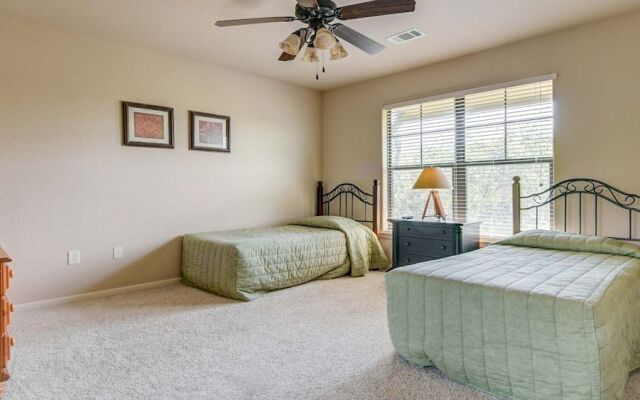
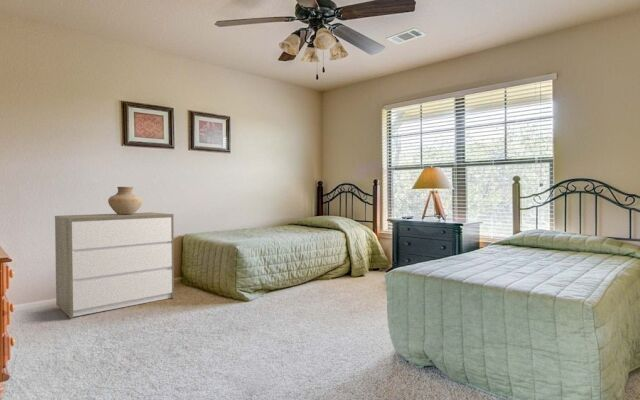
+ vase [107,186,143,214]
+ dresser [54,212,175,319]
